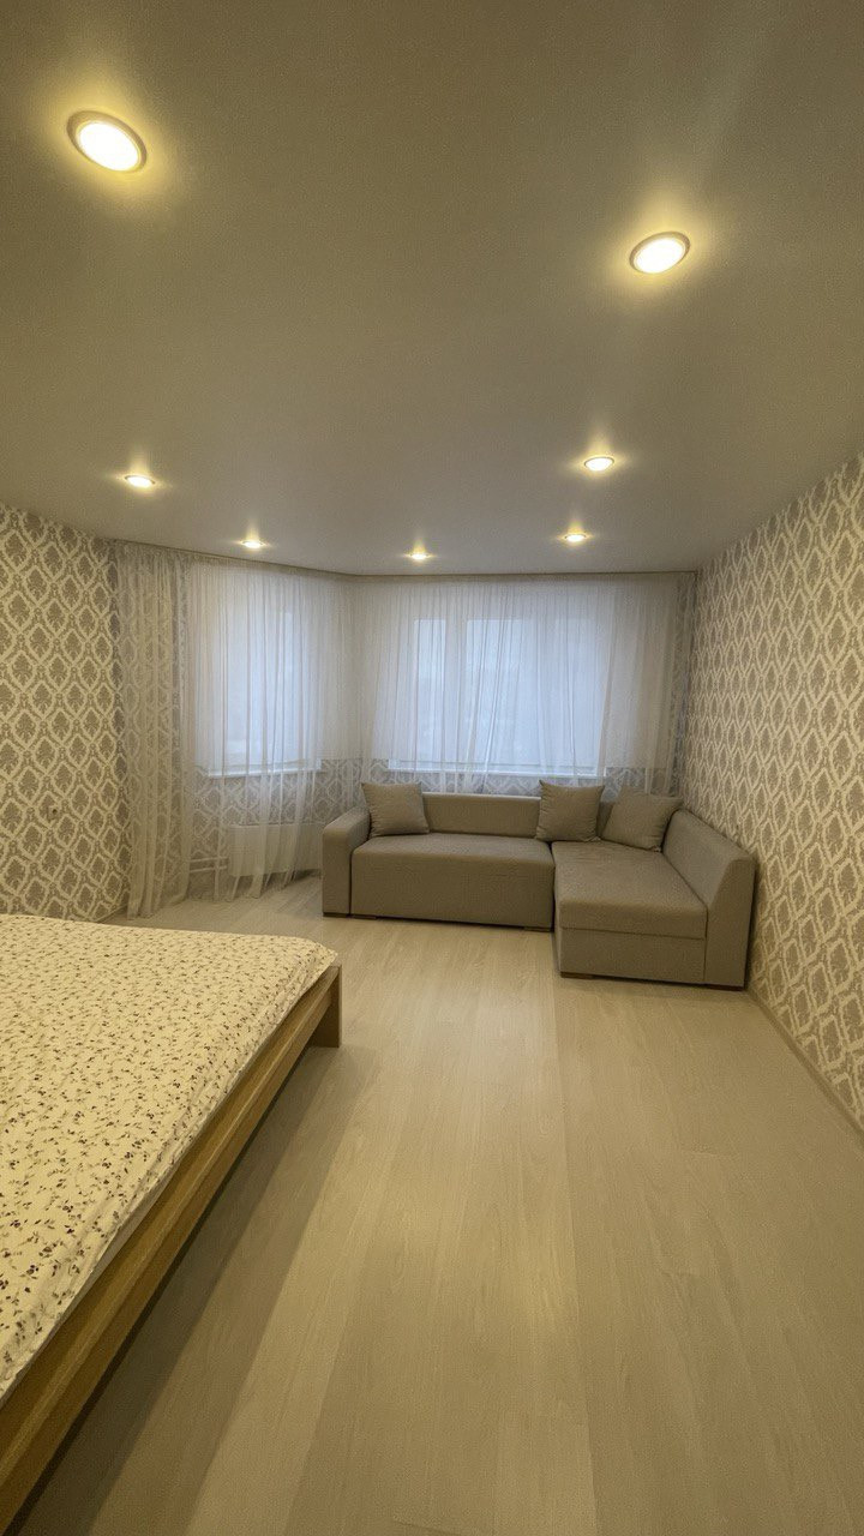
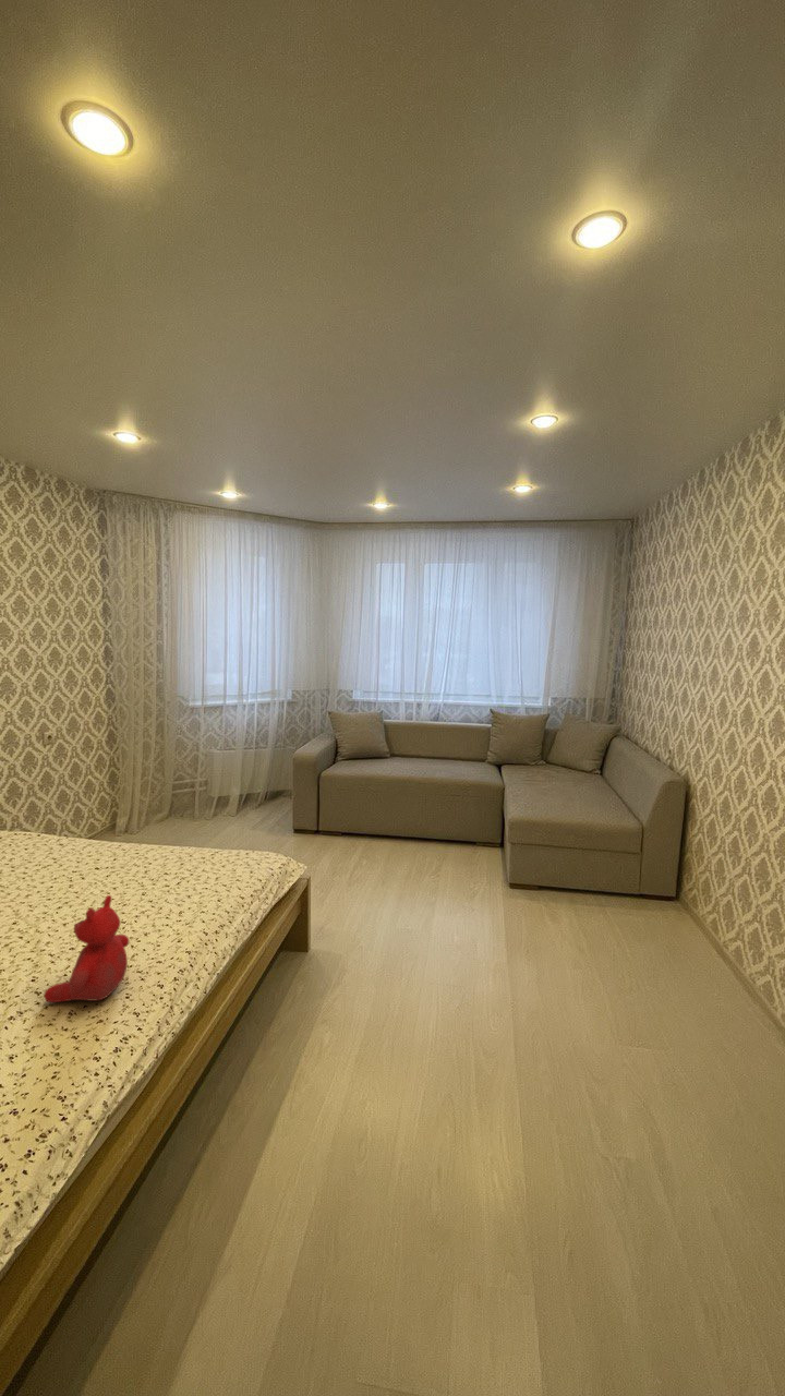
+ stuffed bear [44,894,130,1003]
